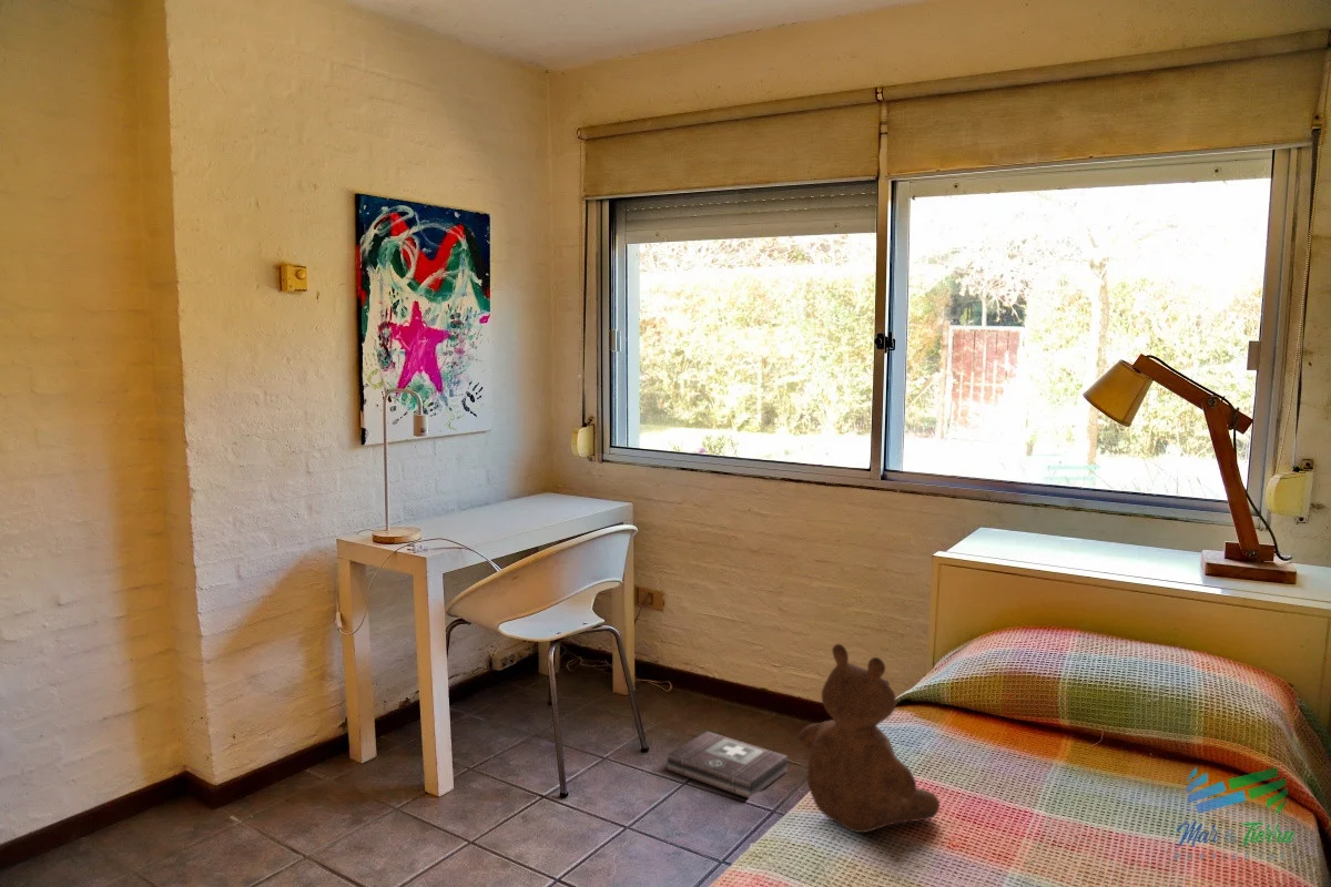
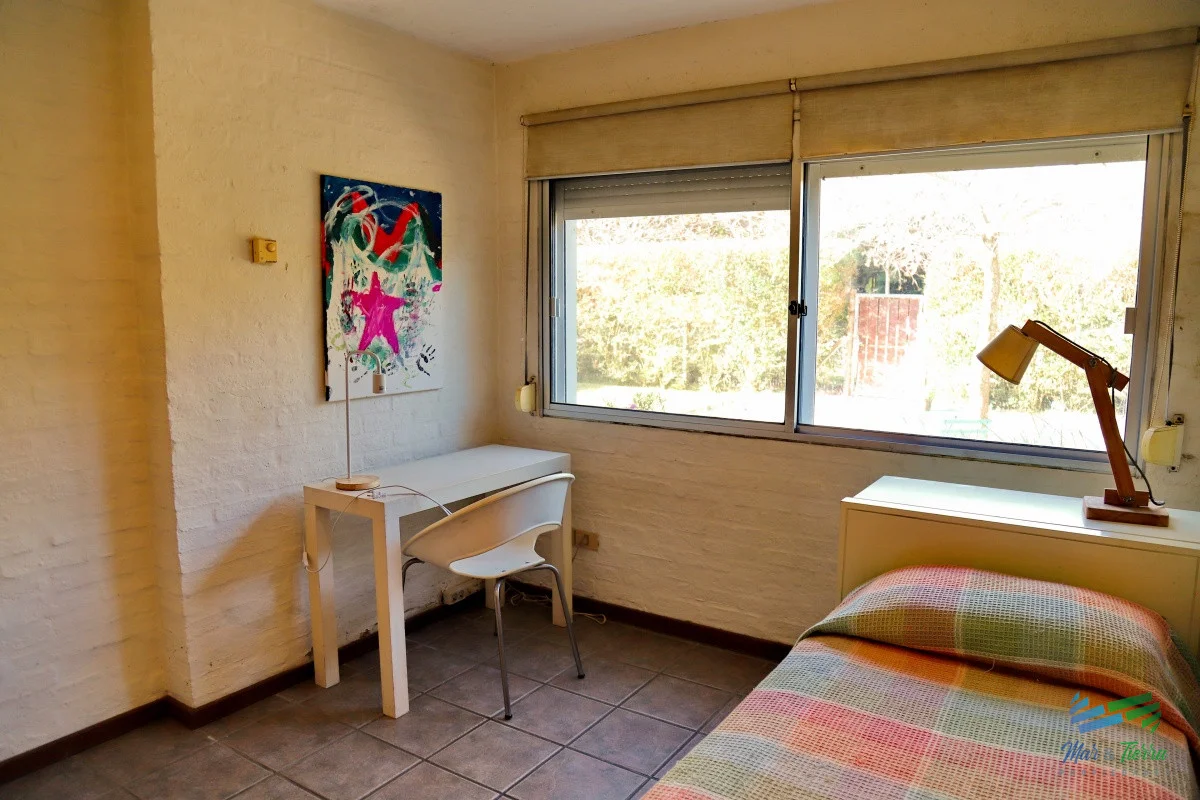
- teddy bear [797,643,941,834]
- first aid kit [667,731,789,799]
